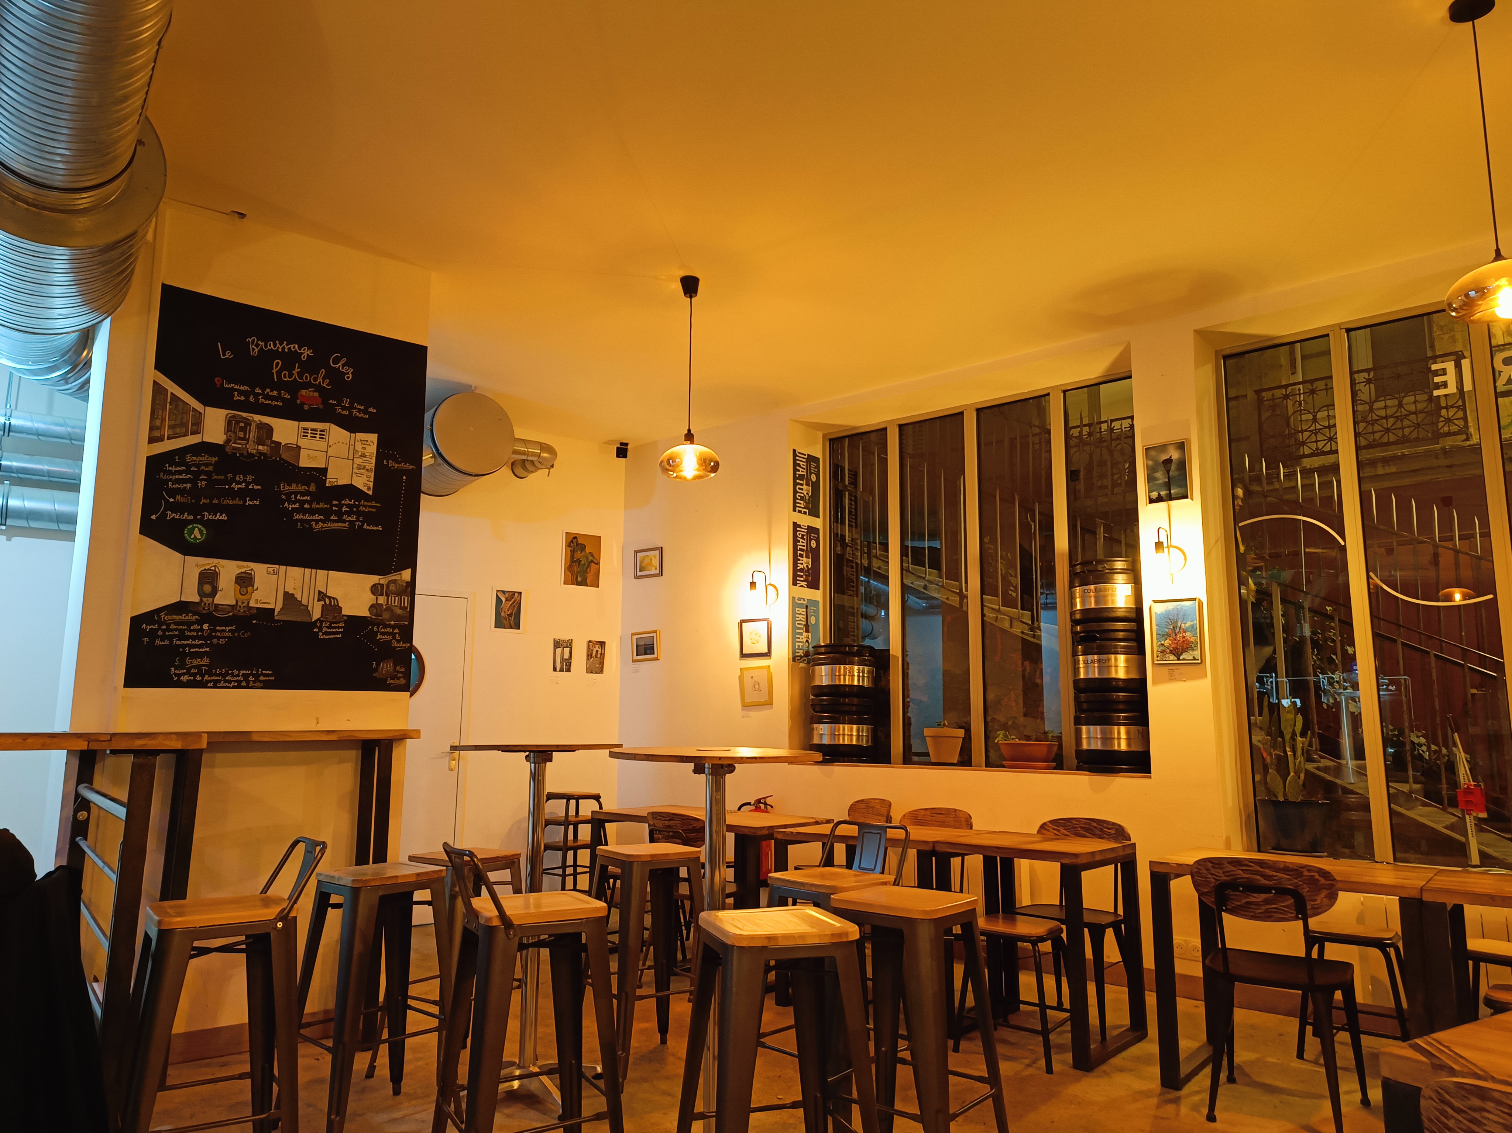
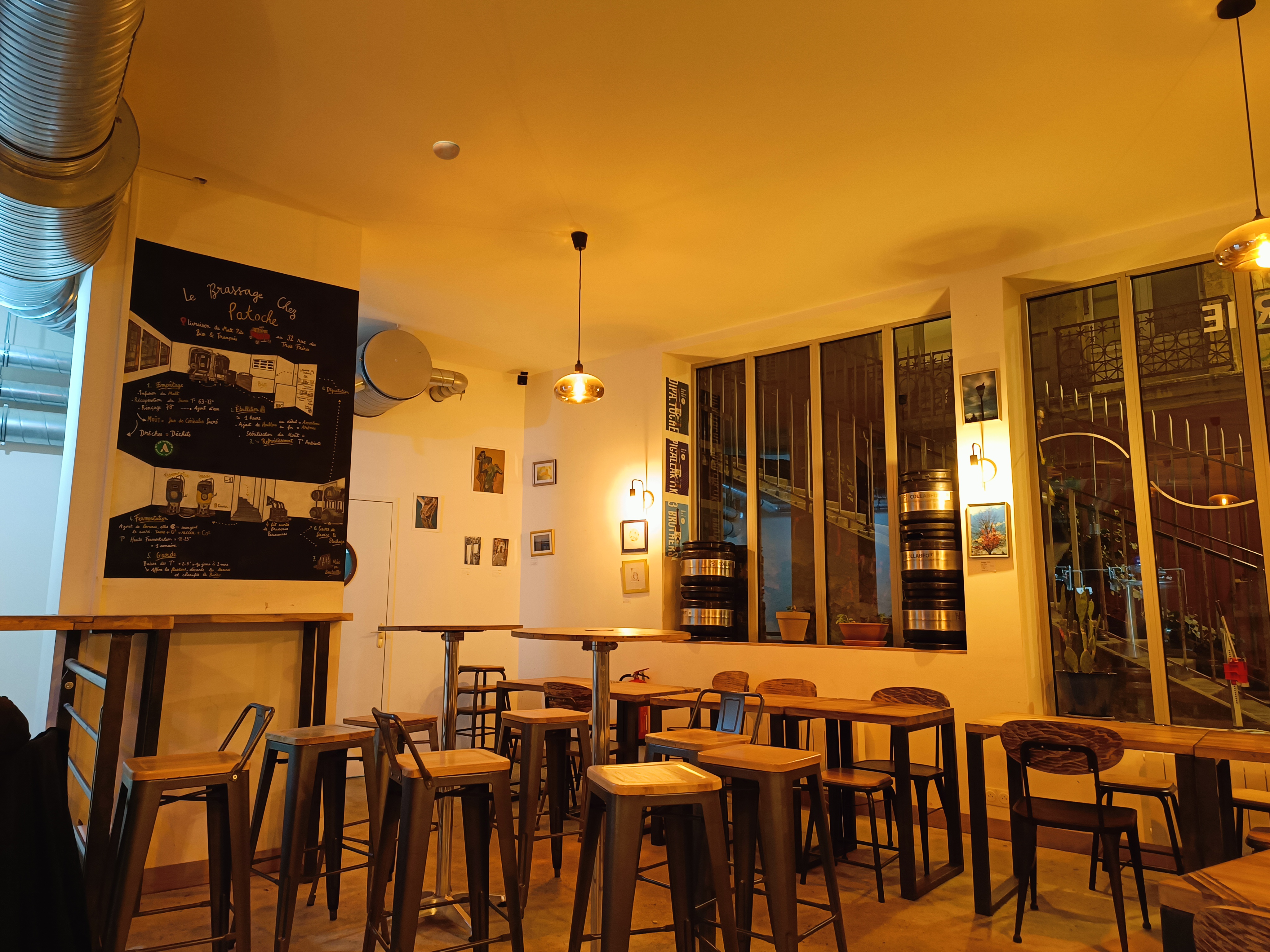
+ smoke detector [433,140,460,160]
